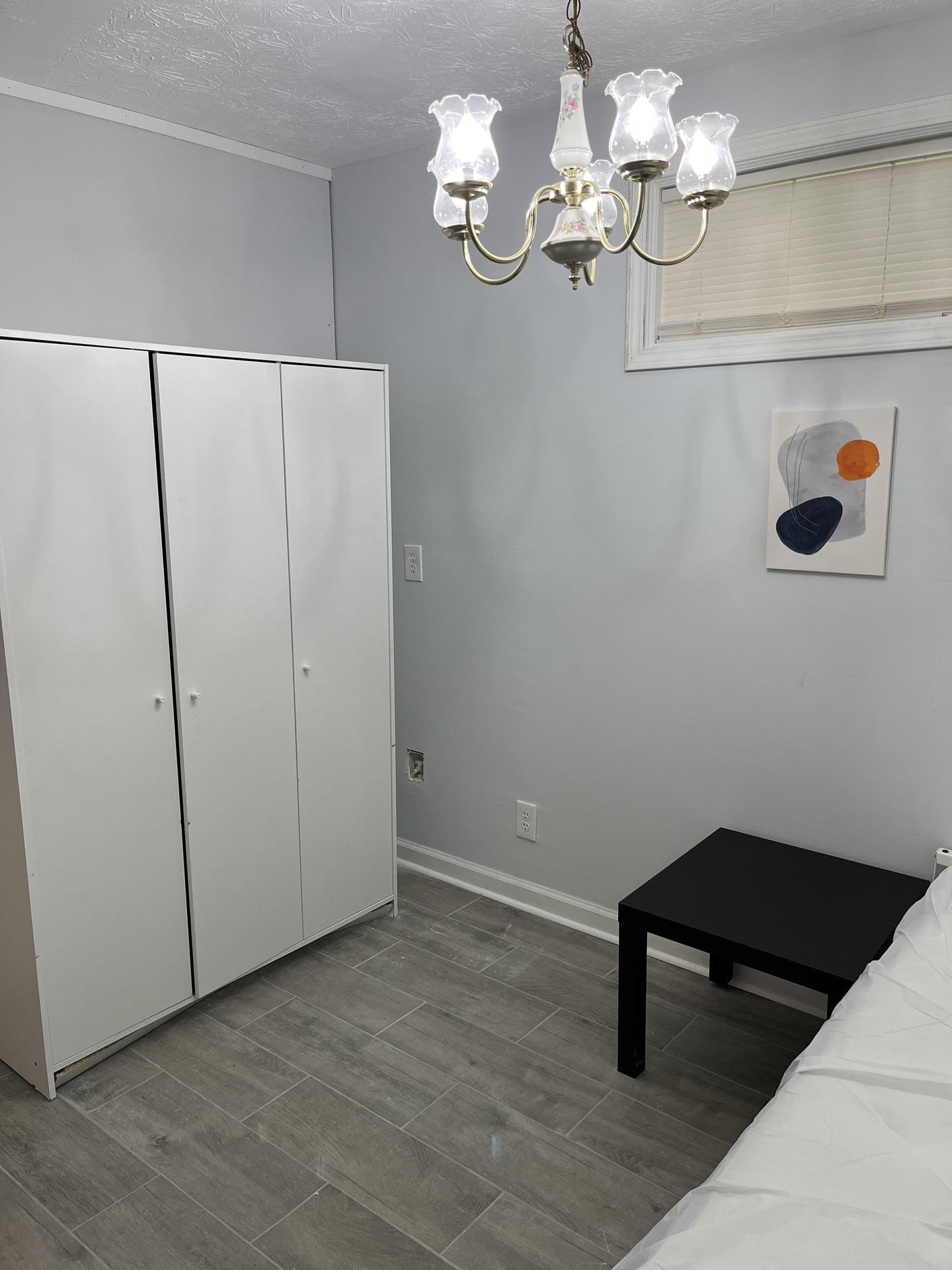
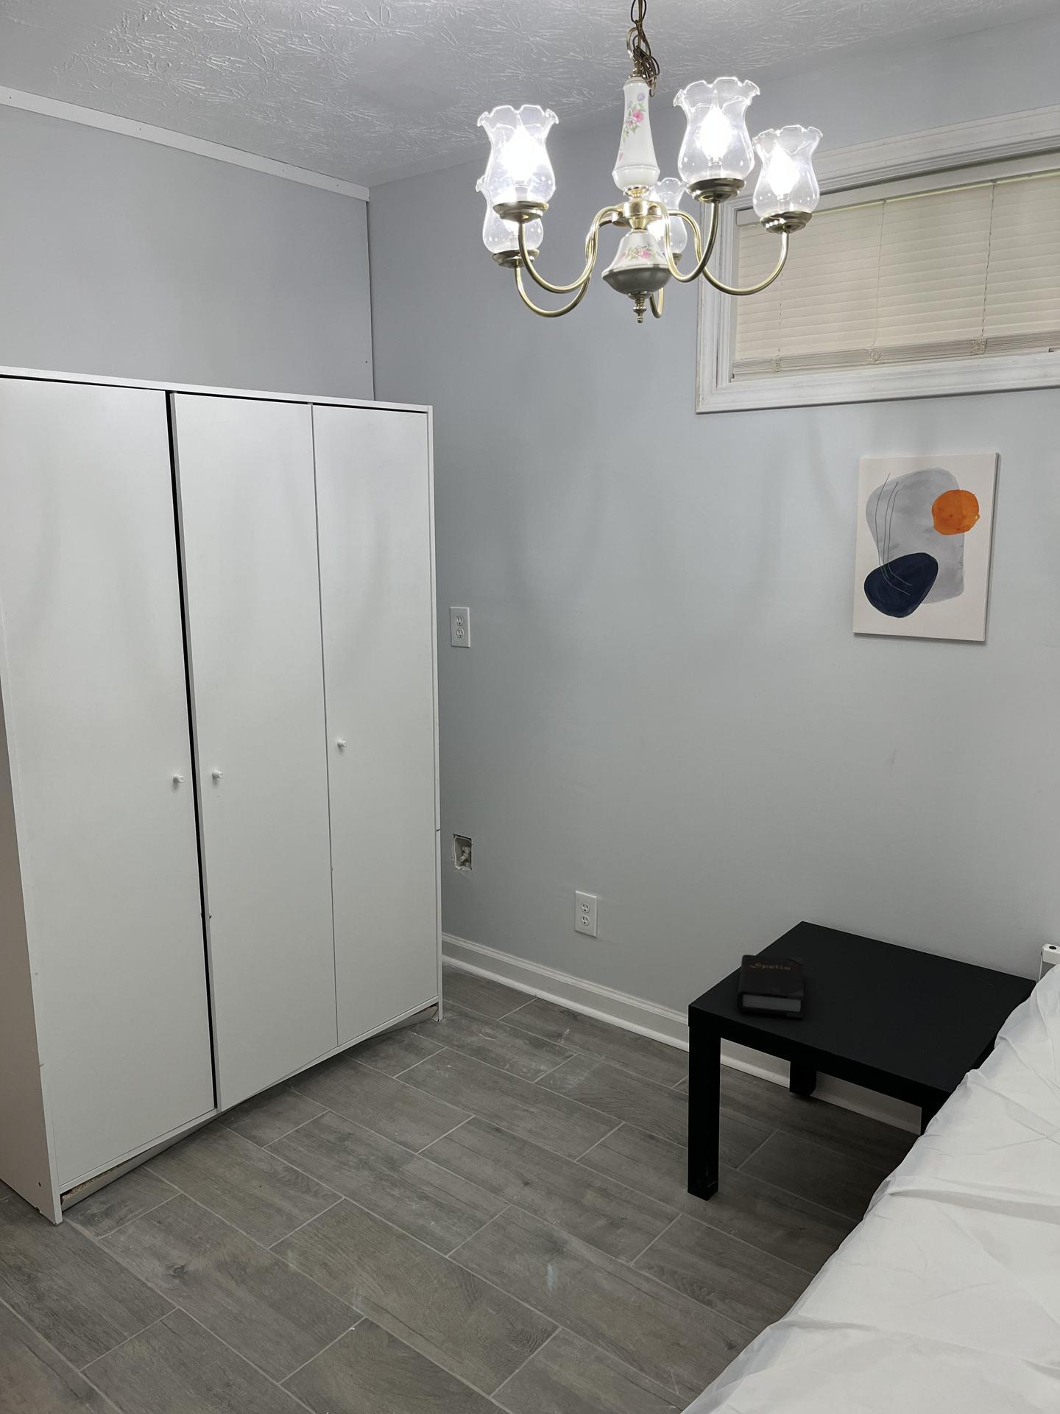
+ hardback book [737,954,805,1019]
